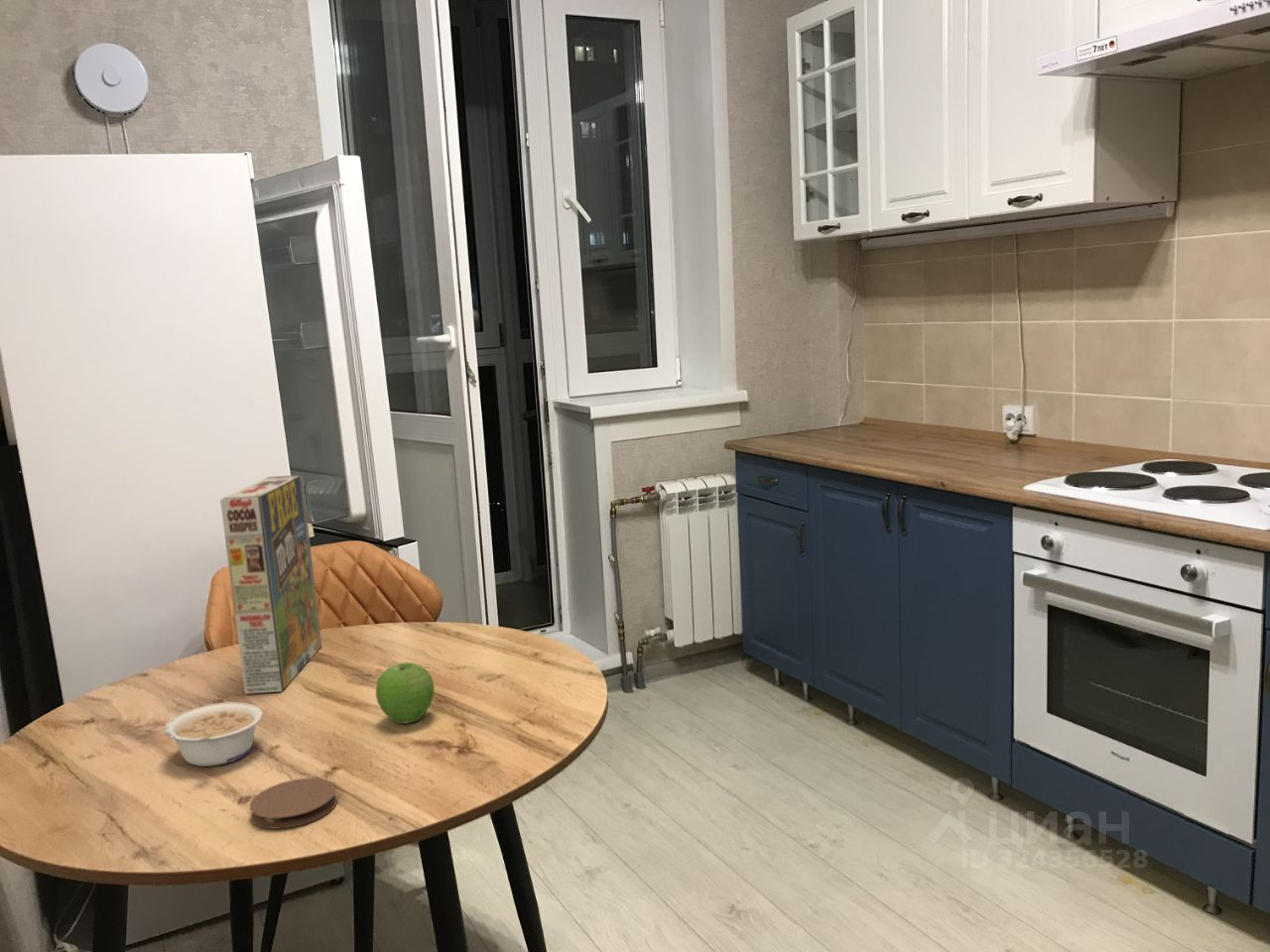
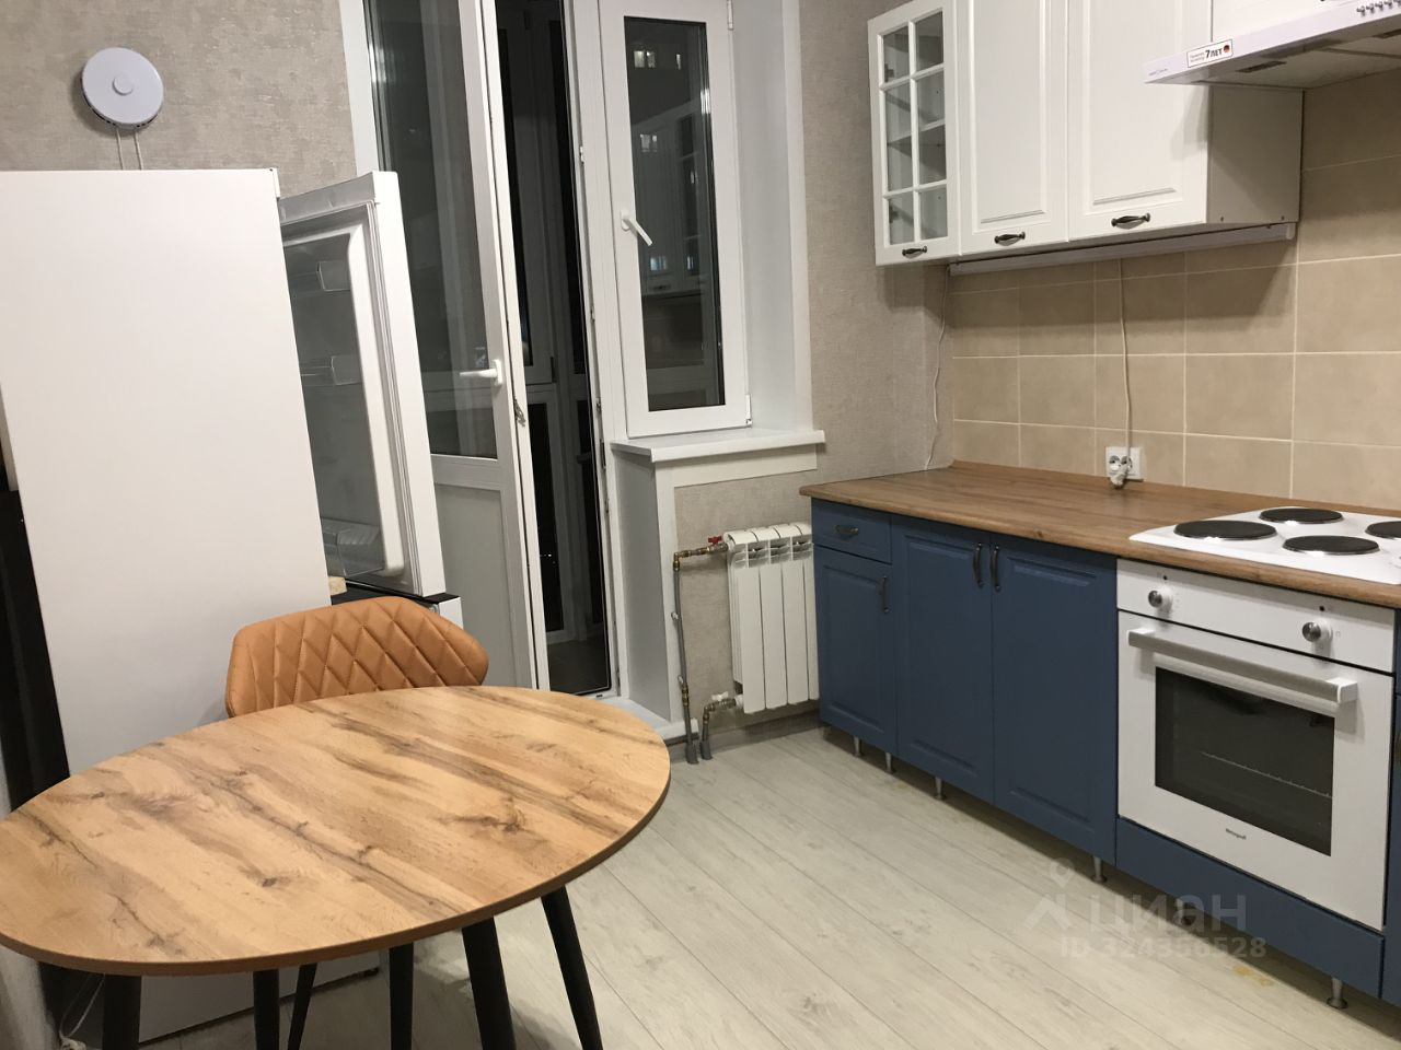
- cereal box [219,474,322,695]
- fruit [375,661,436,725]
- legume [164,701,264,768]
- coaster [249,777,338,829]
